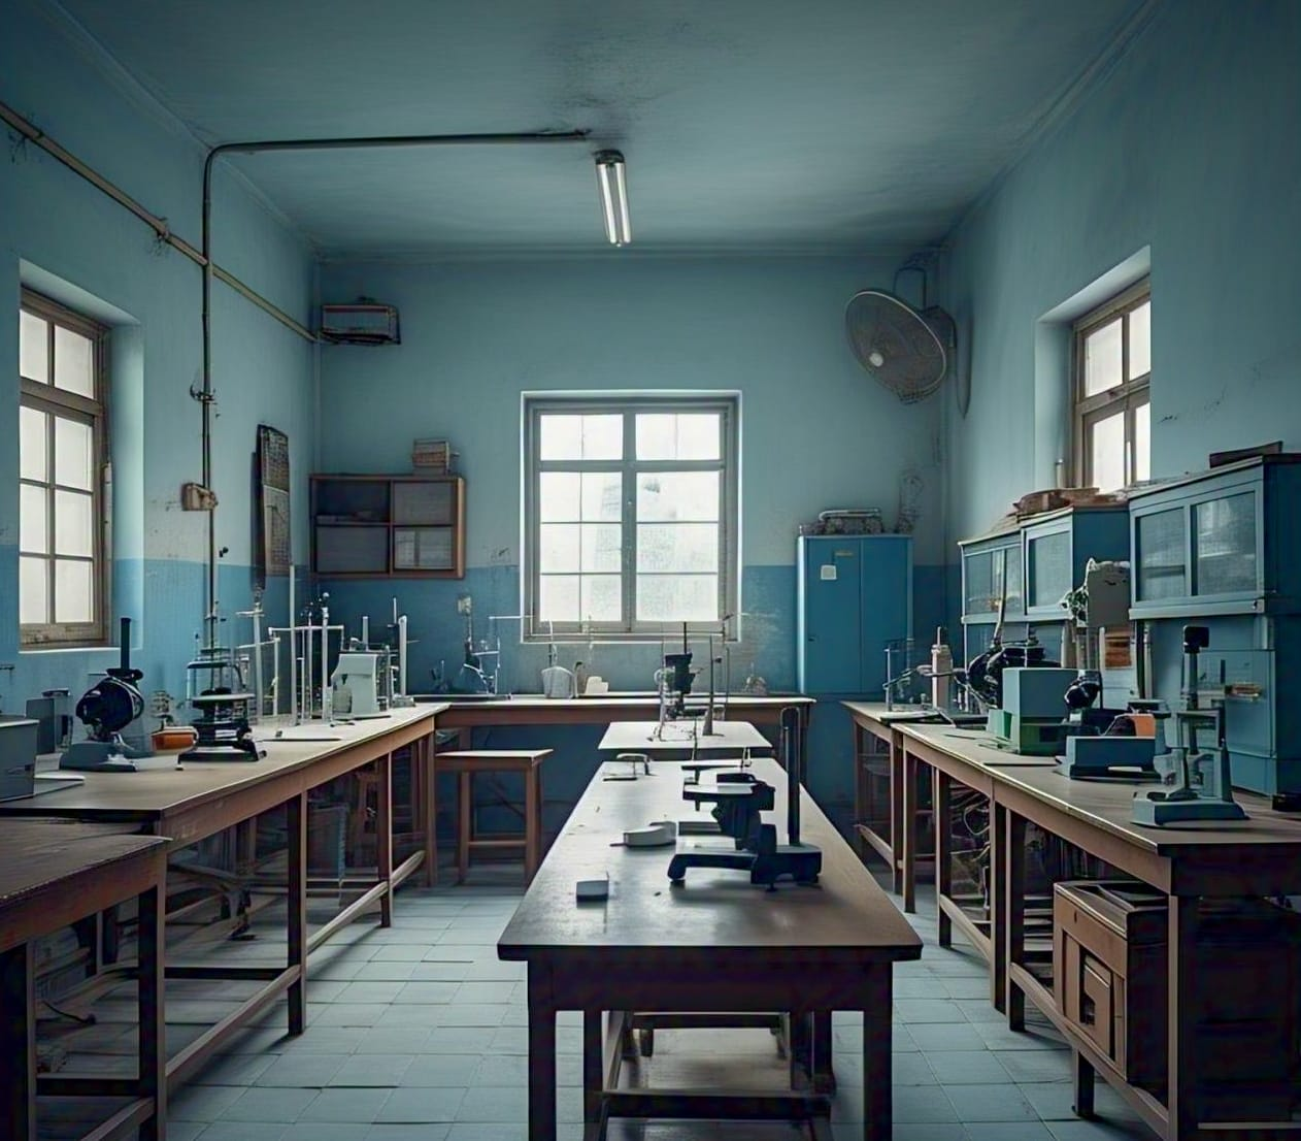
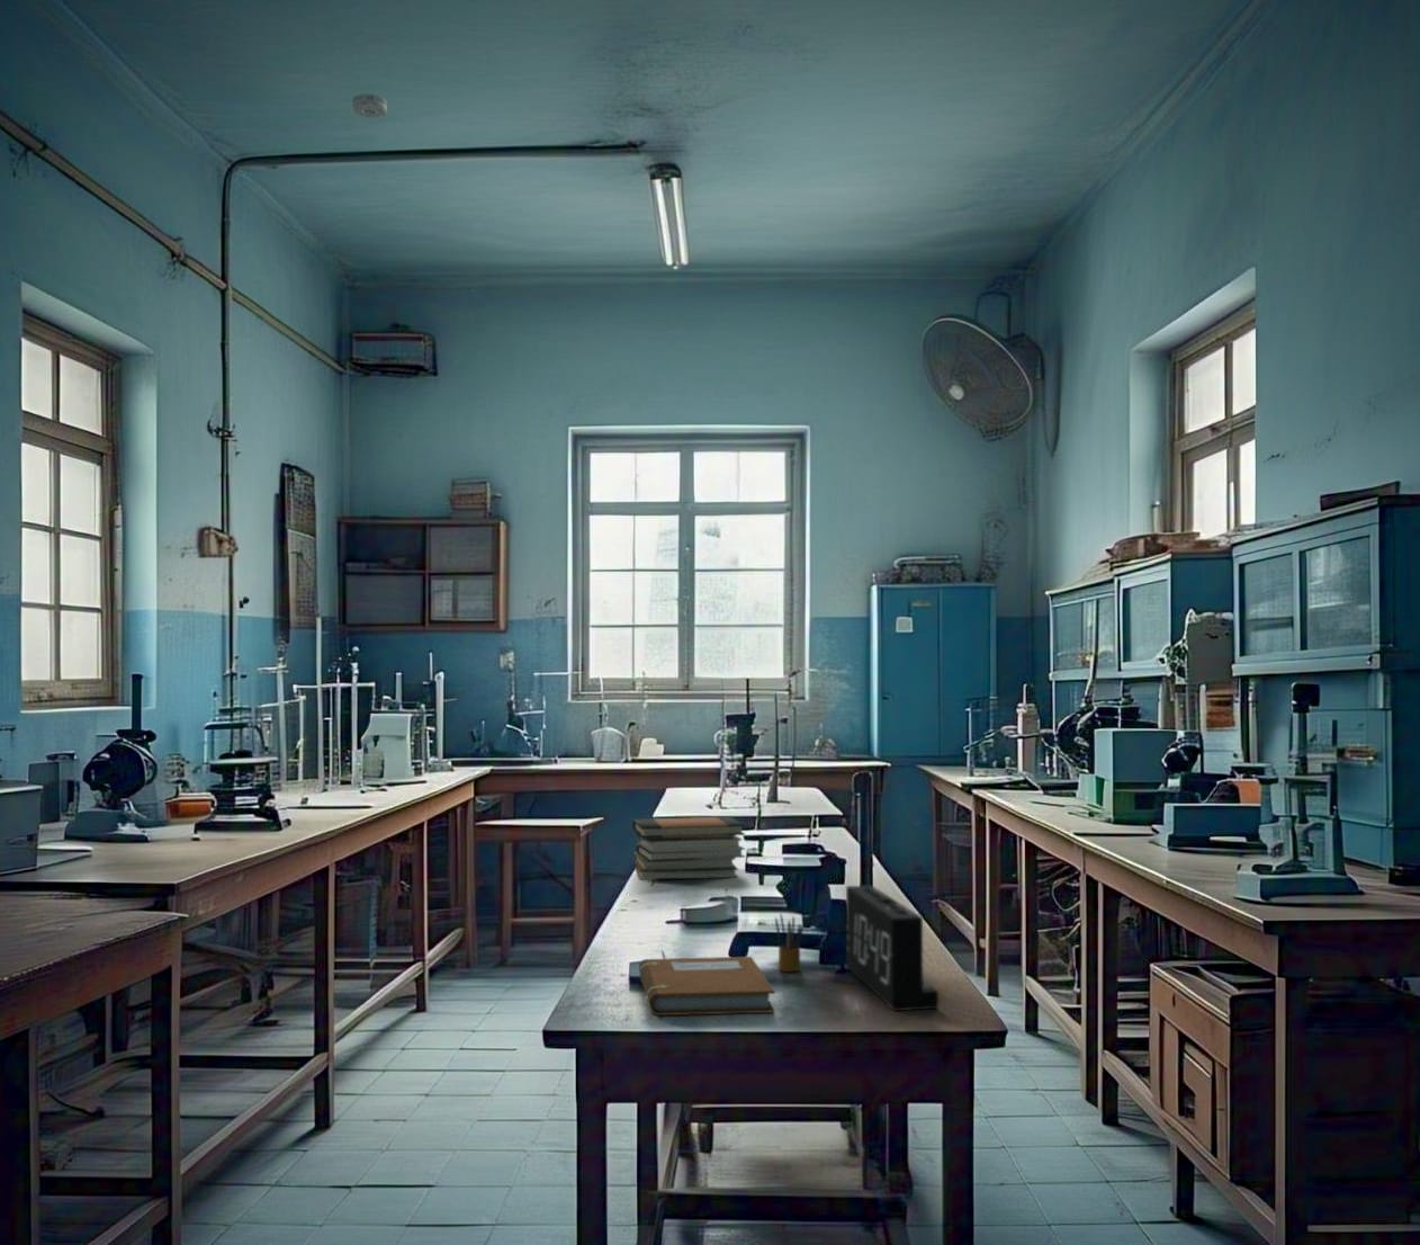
+ smoke detector [351,92,388,120]
+ notebook [638,955,776,1017]
+ book stack [632,816,746,882]
+ alarm clock [845,884,939,1012]
+ pencil box [774,913,804,972]
